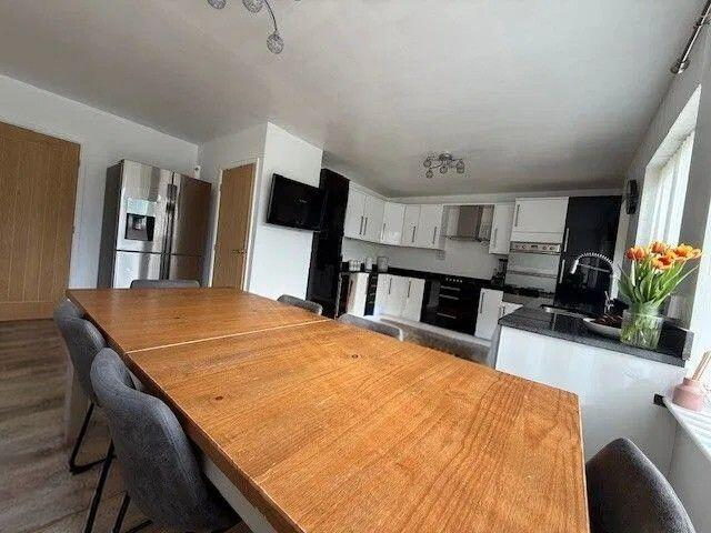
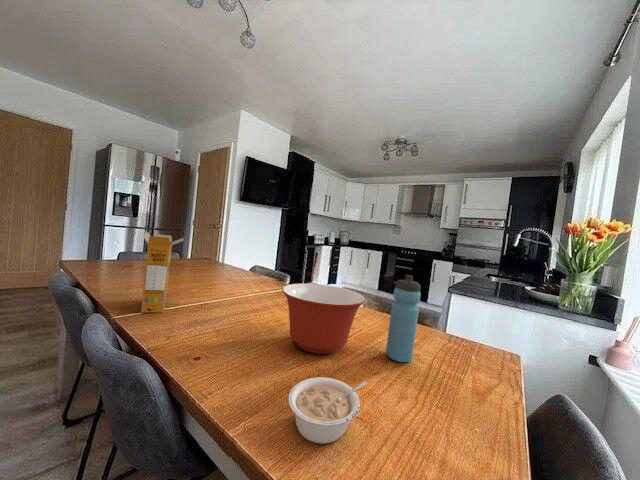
+ legume [287,376,368,445]
+ cereal box [140,230,185,314]
+ water bottle [385,274,422,363]
+ mixing bowl [281,283,366,355]
